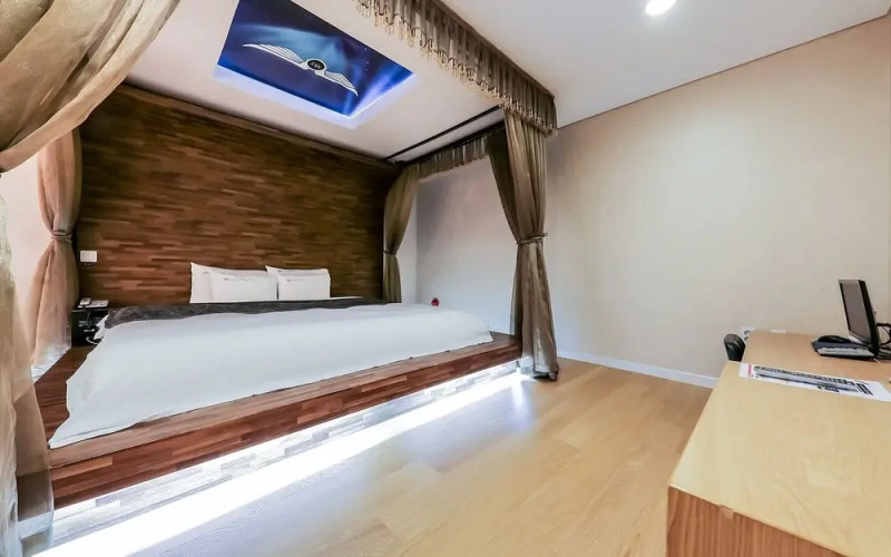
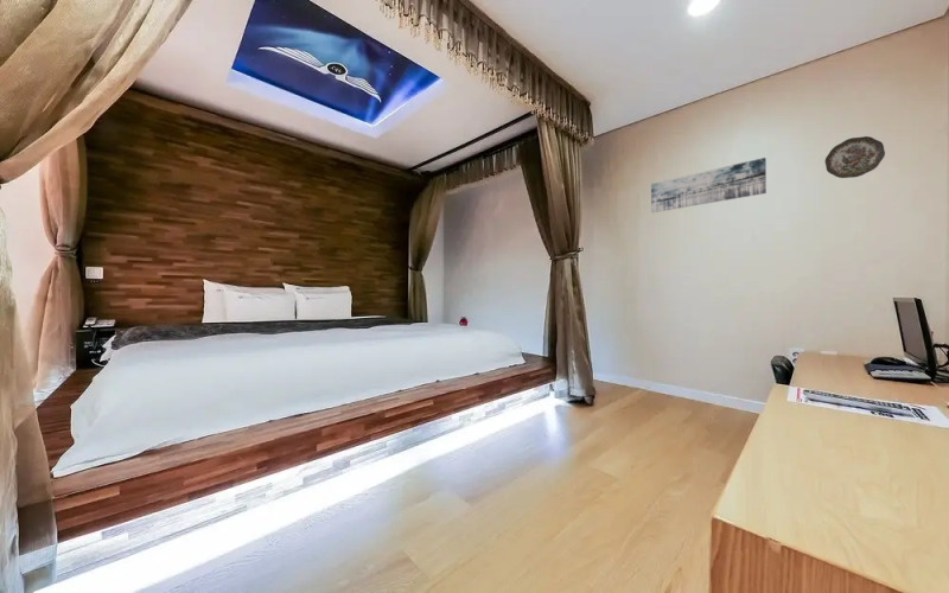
+ wall art [650,157,768,213]
+ decorative plate [824,135,886,179]
